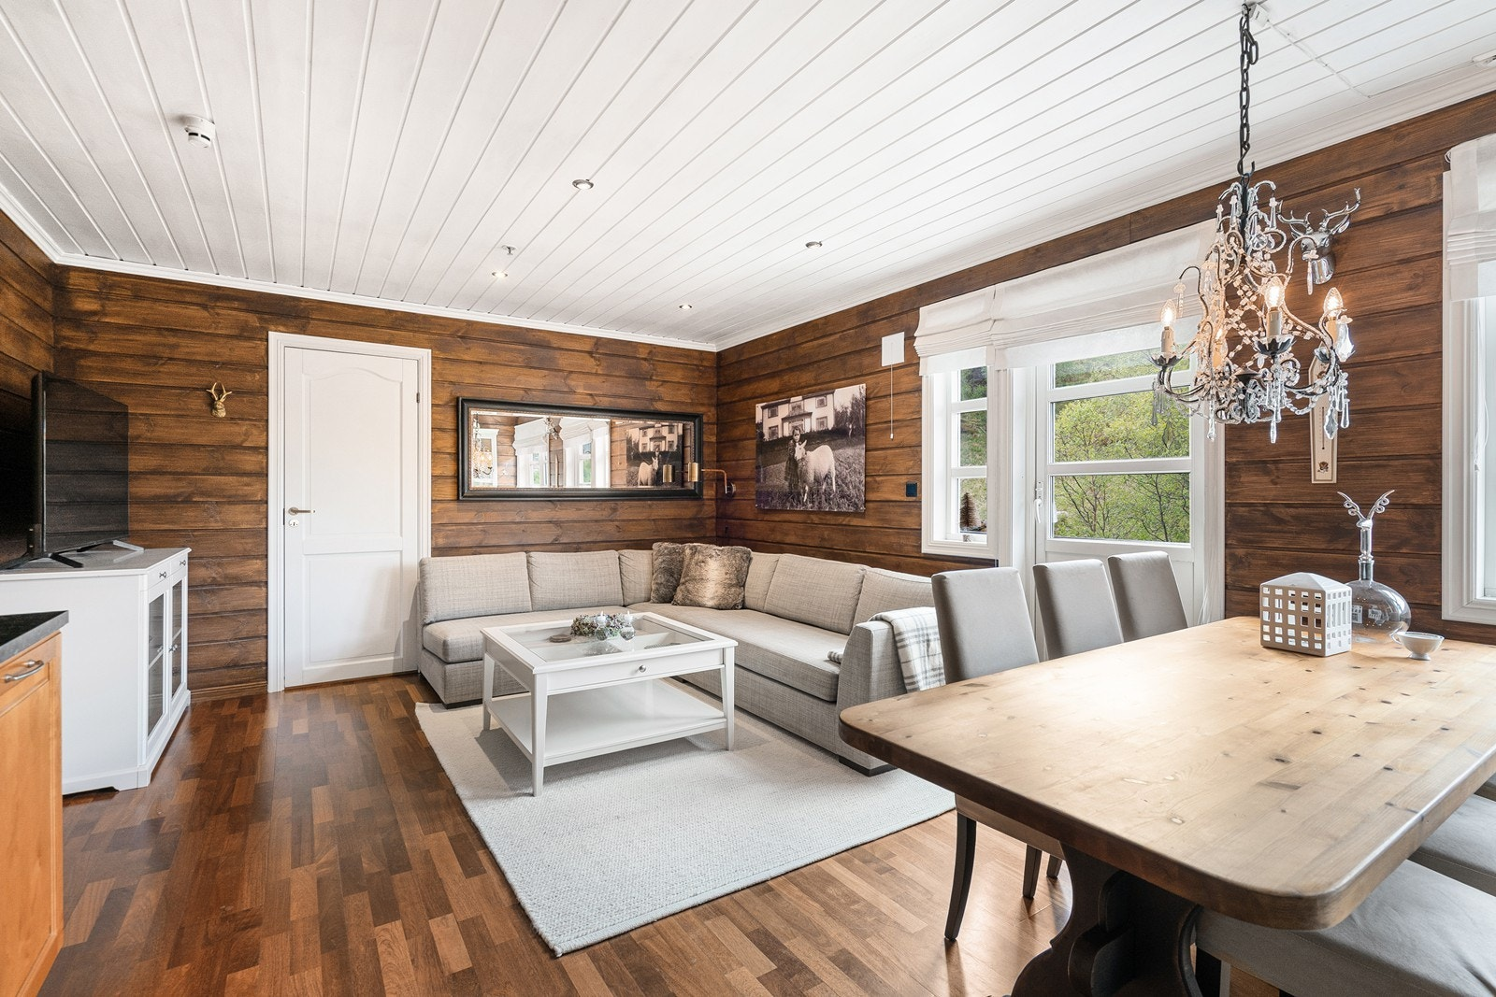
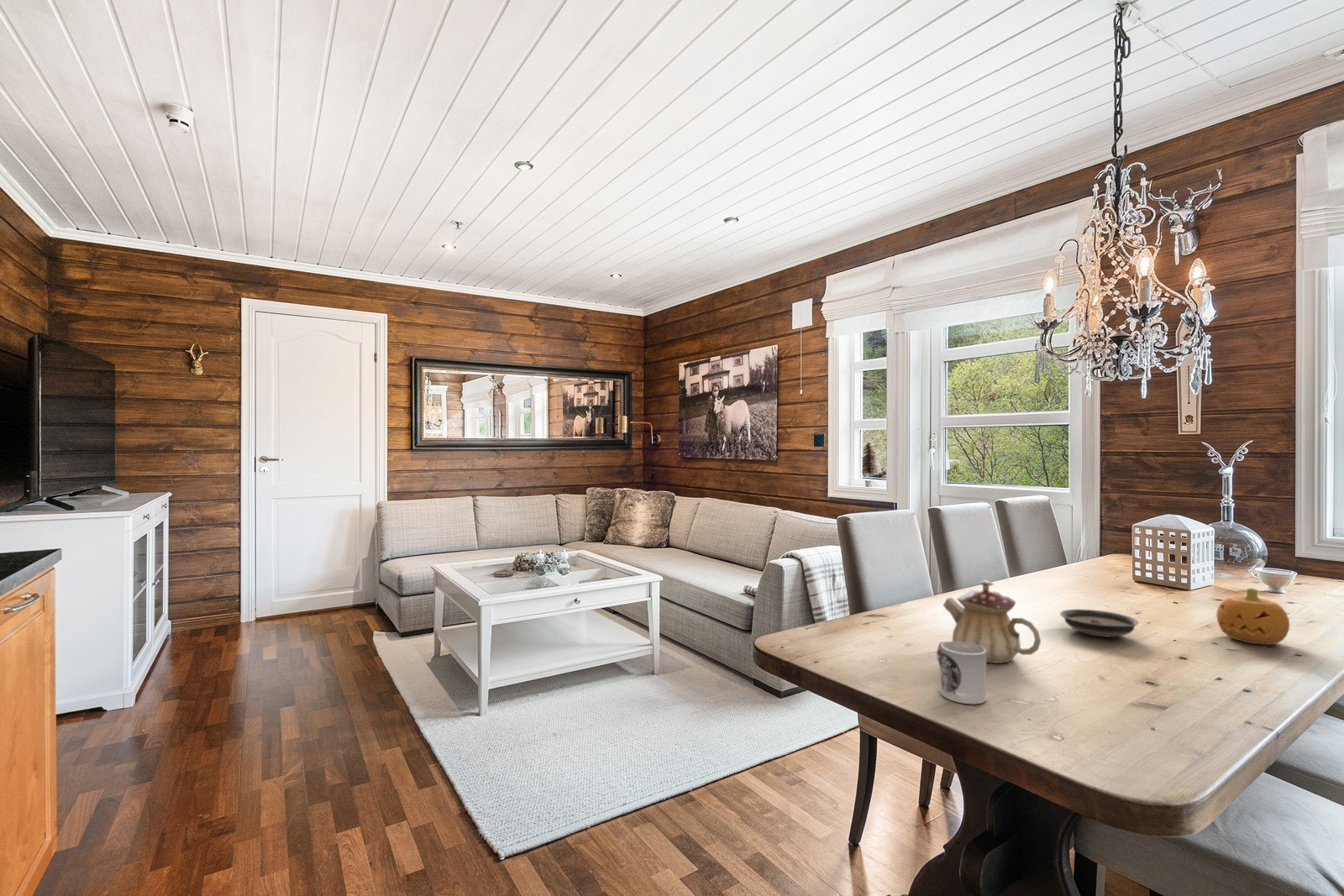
+ teapot [942,579,1042,664]
+ cup [937,641,987,705]
+ saucer [1059,608,1139,638]
+ fruit [1215,587,1290,646]
